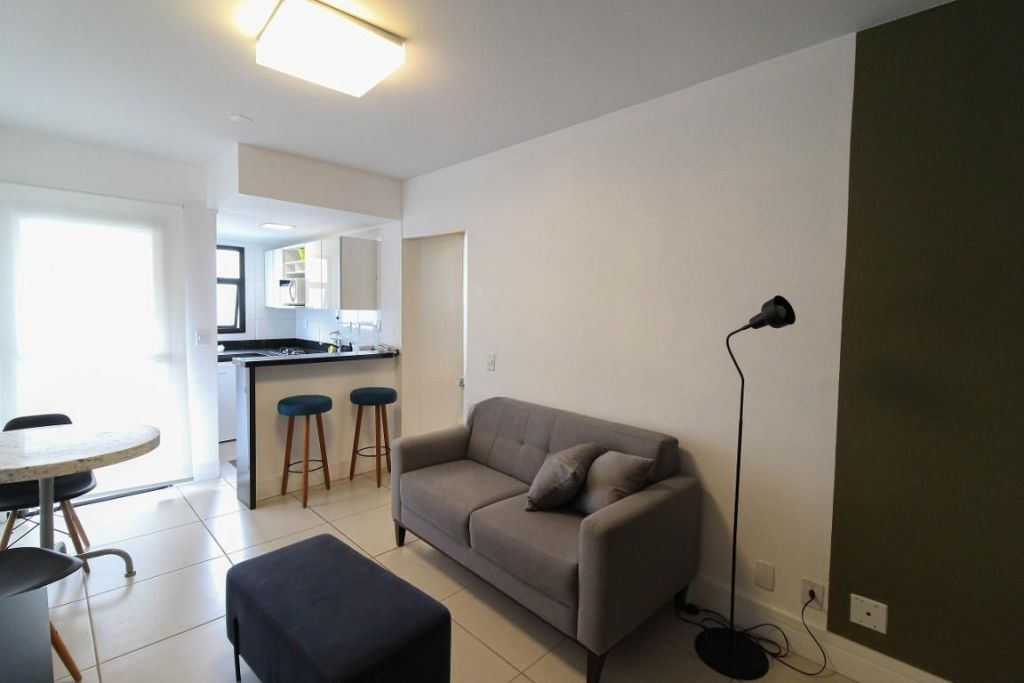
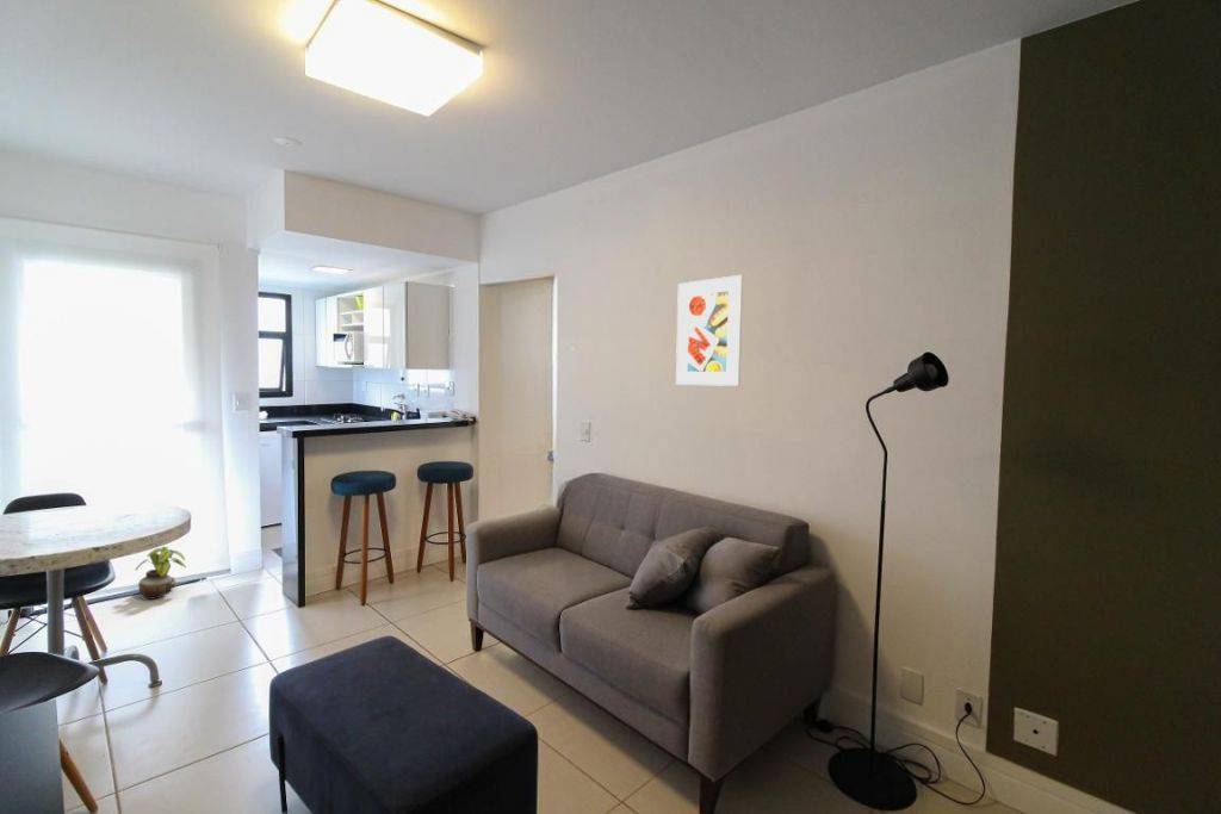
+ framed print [675,274,744,387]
+ potted plant [135,546,187,601]
